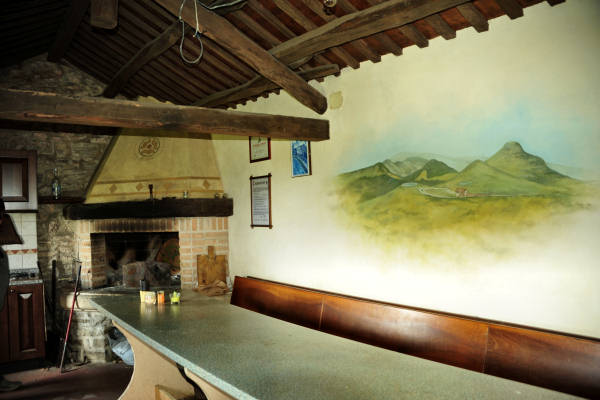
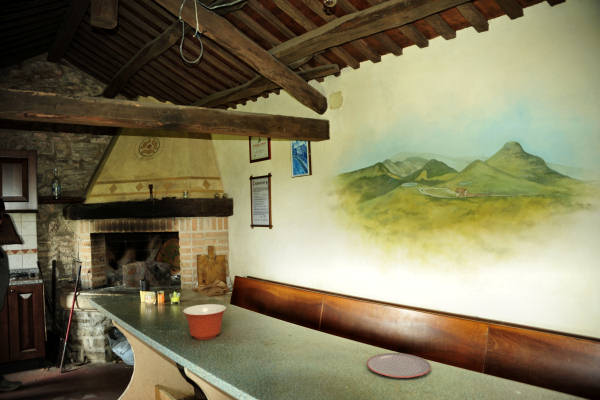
+ plate [366,352,432,379]
+ mixing bowl [182,303,228,341]
